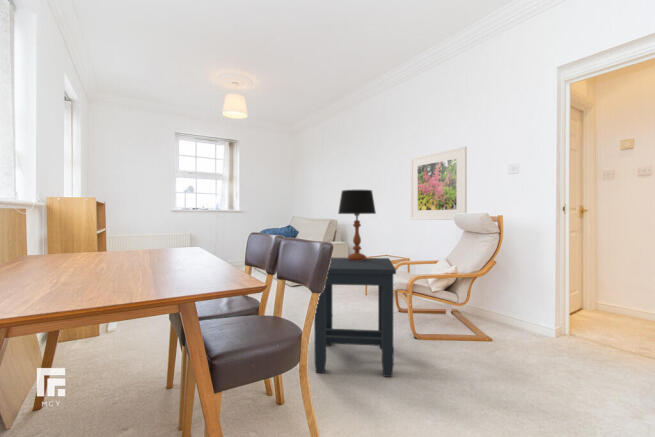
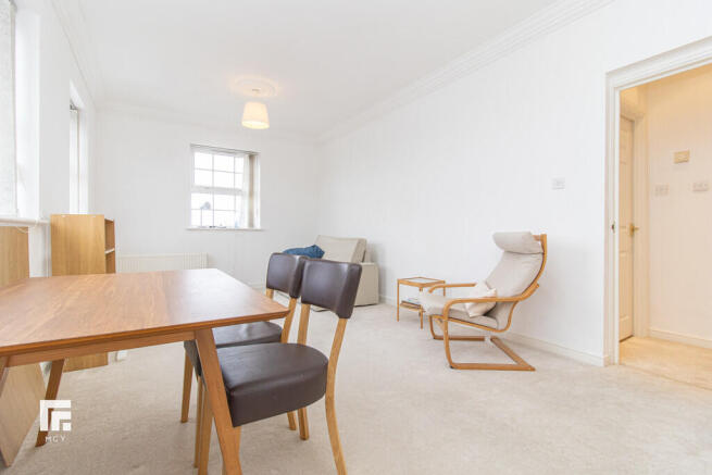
- table lamp [337,189,377,261]
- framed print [410,145,468,221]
- side table [313,257,397,378]
